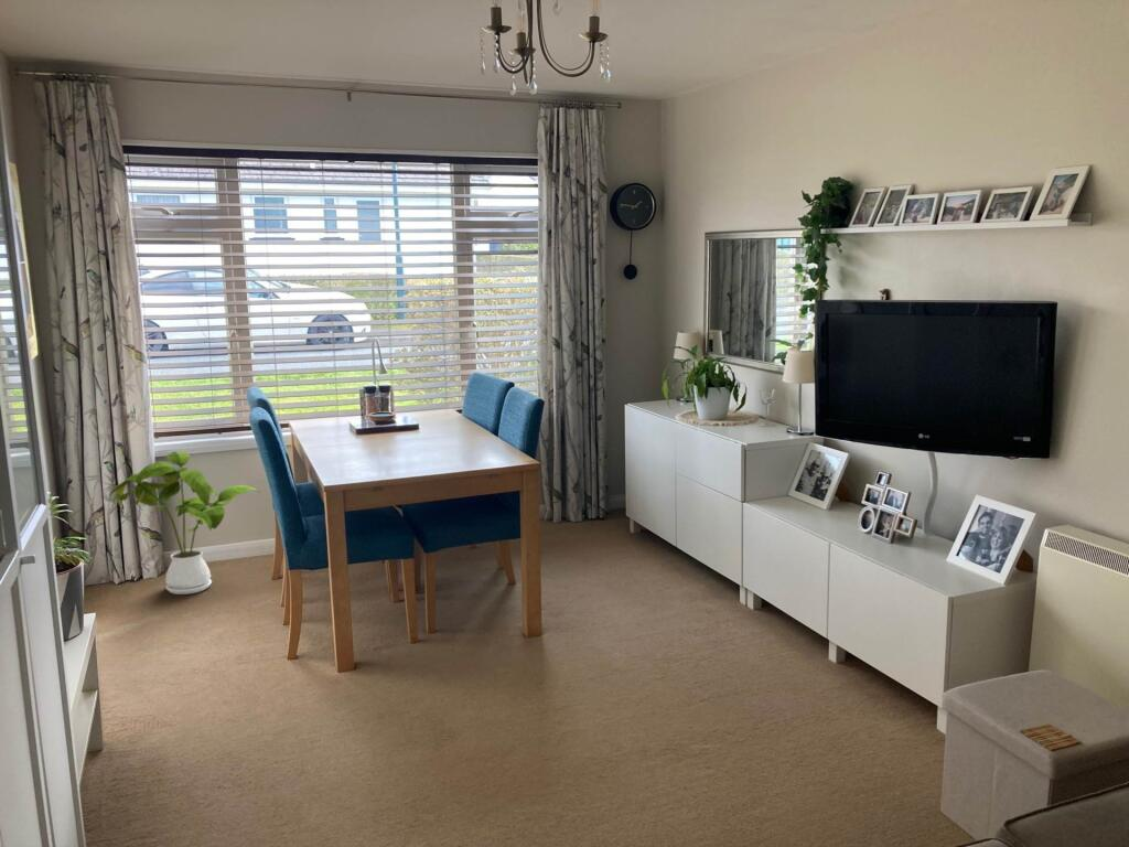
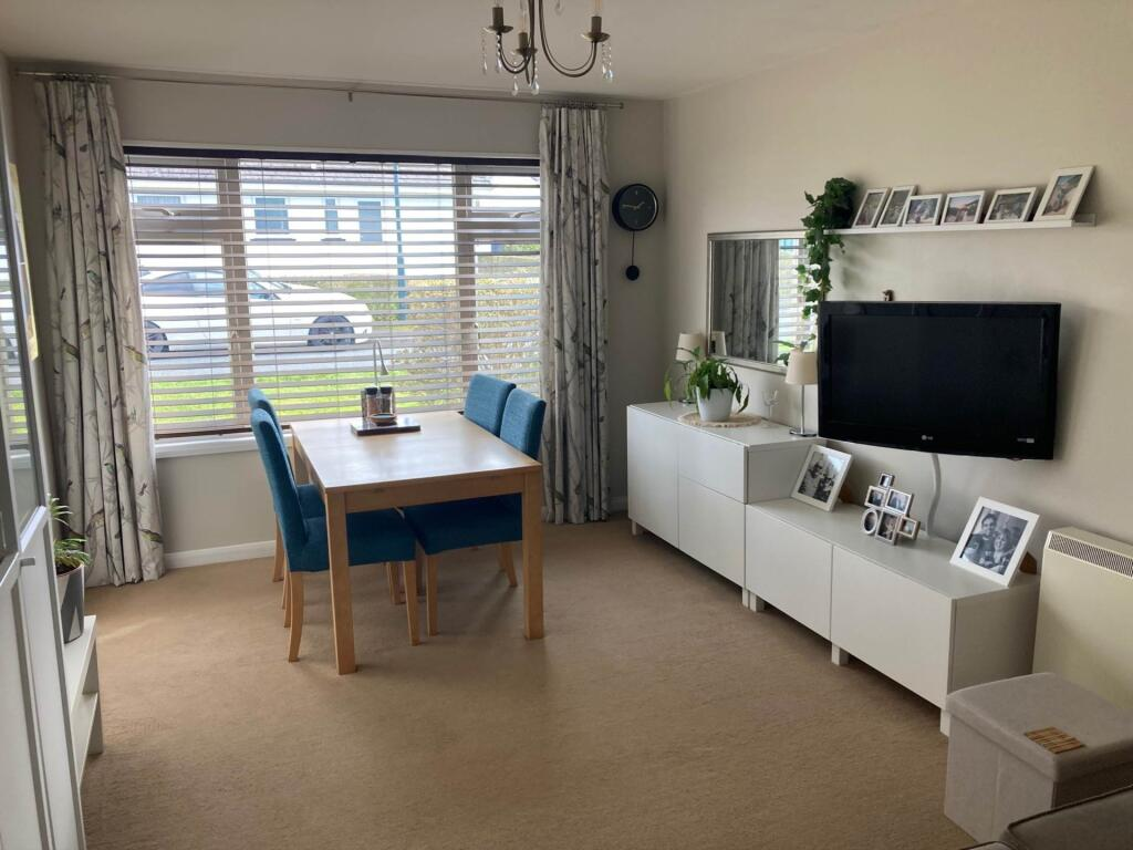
- house plant [109,450,262,596]
